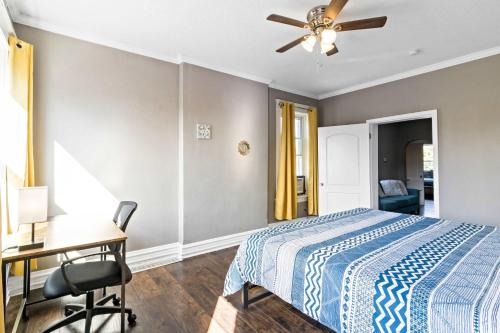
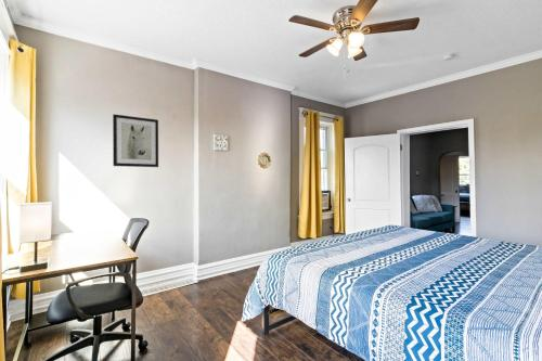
+ wall art [112,113,159,168]
